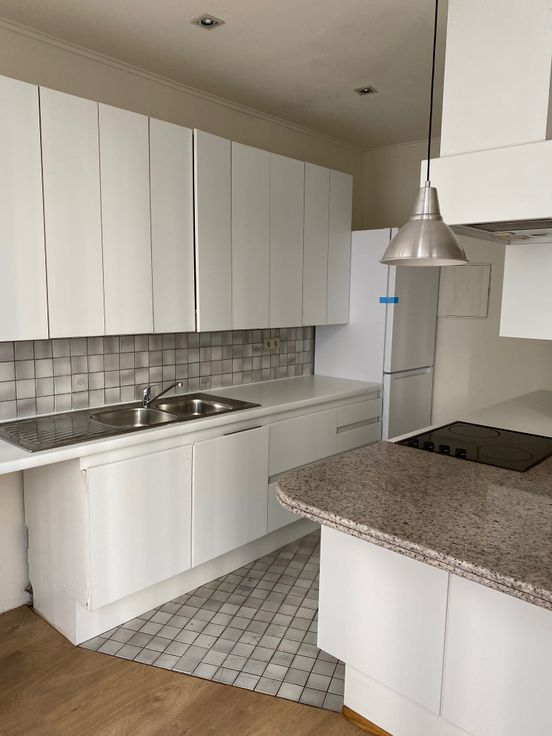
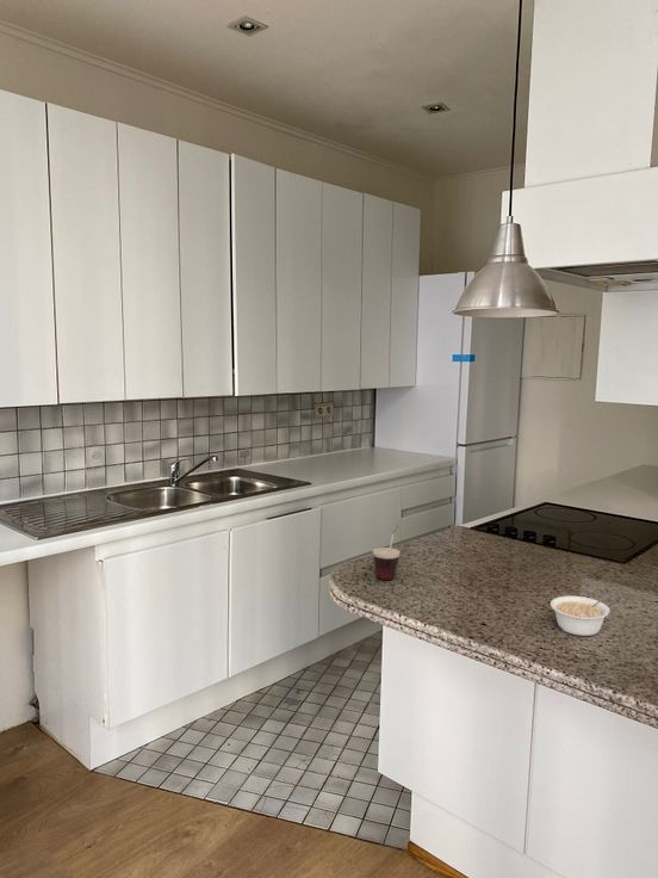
+ cup [372,524,402,581]
+ legume [550,594,612,637]
